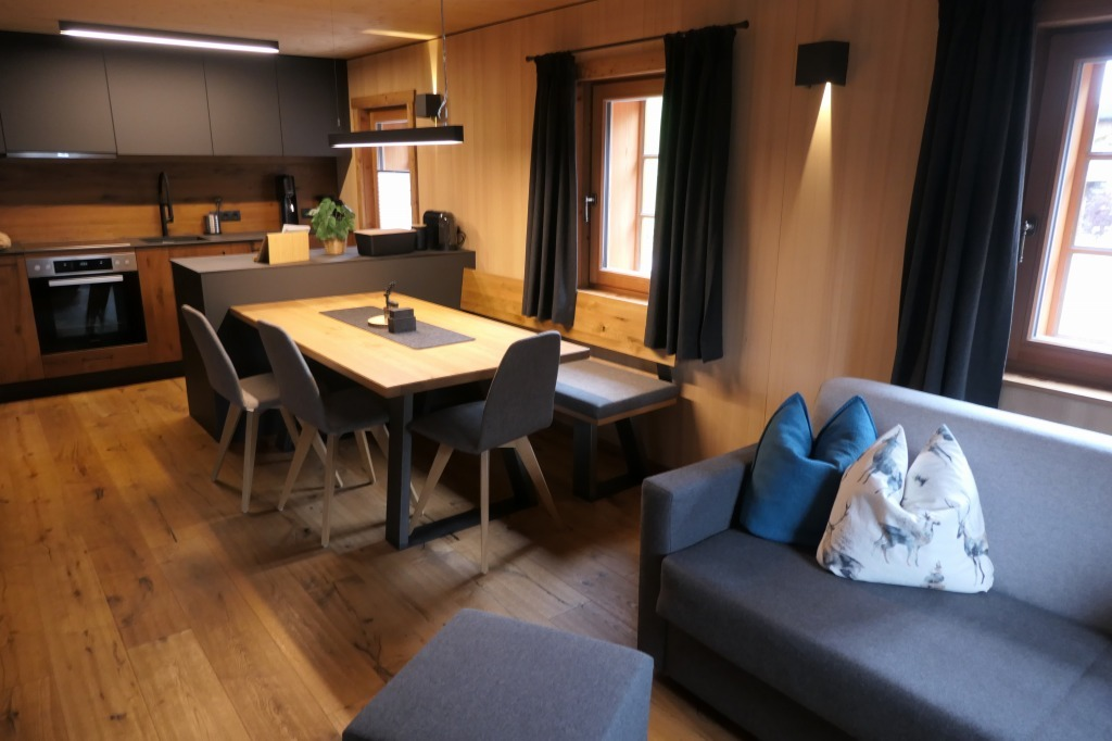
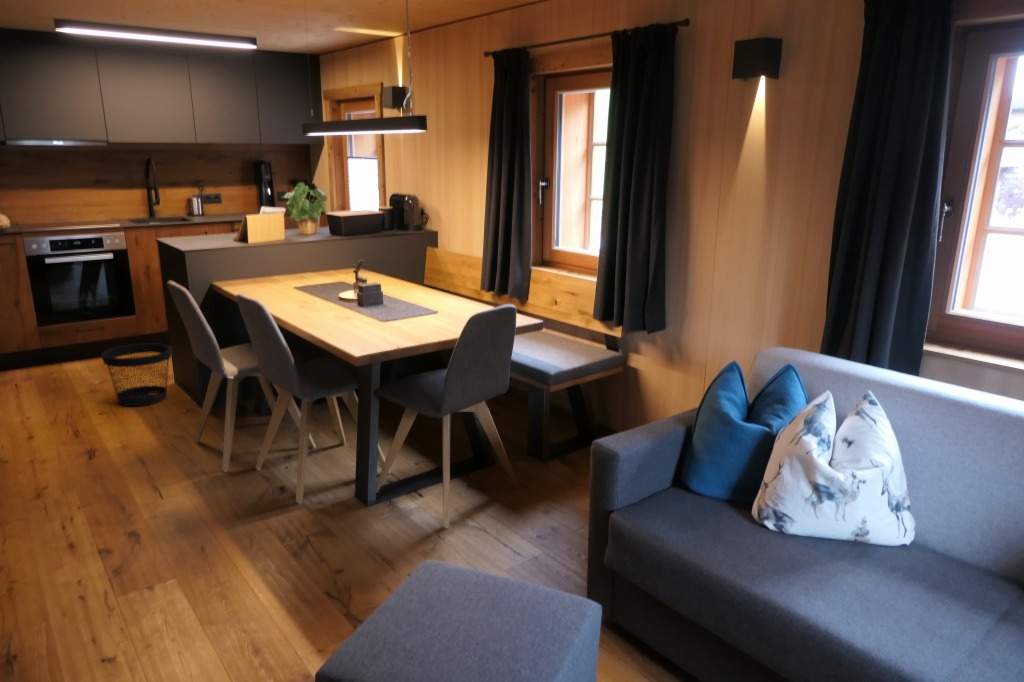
+ wastebasket [100,342,173,407]
